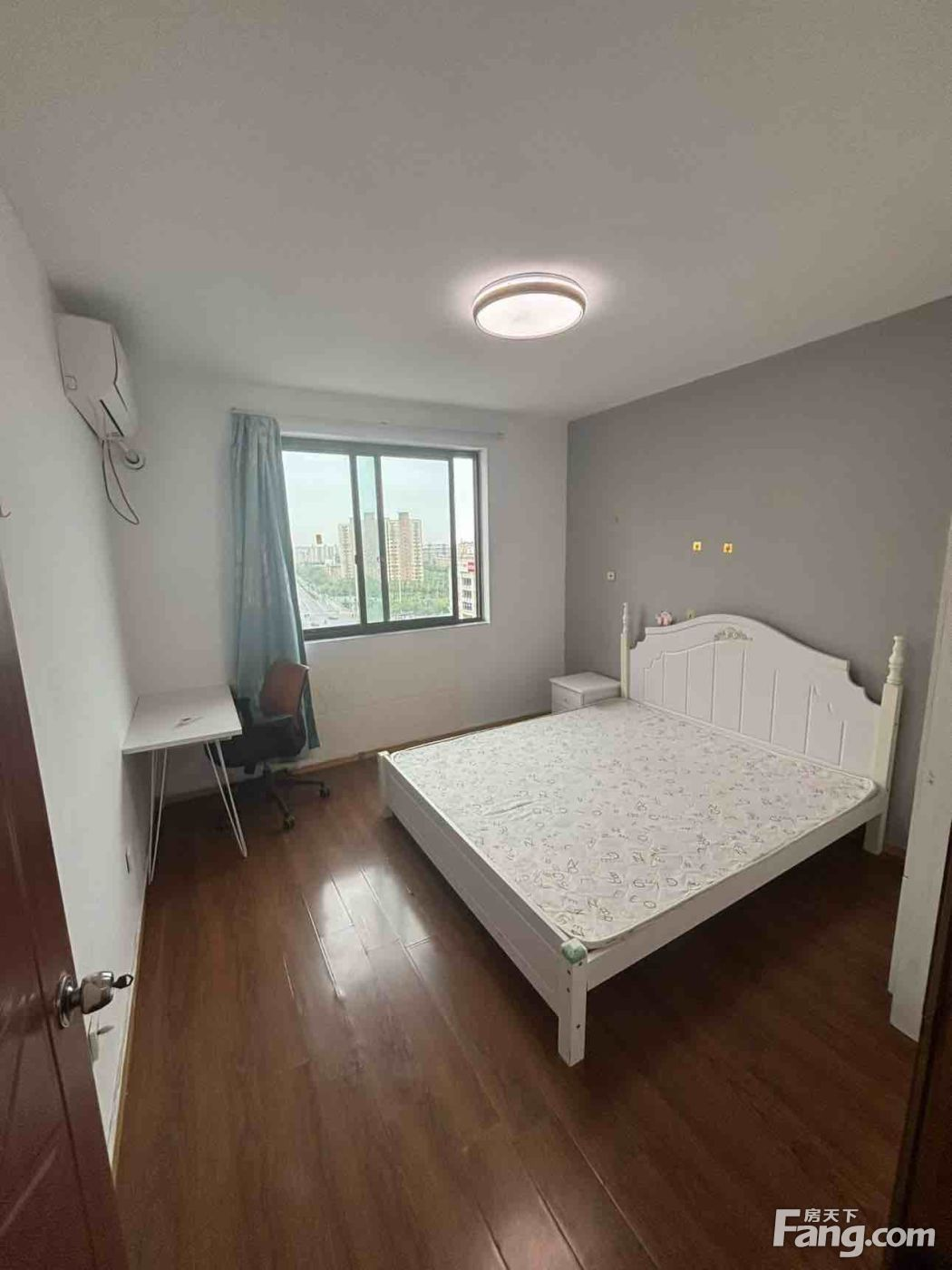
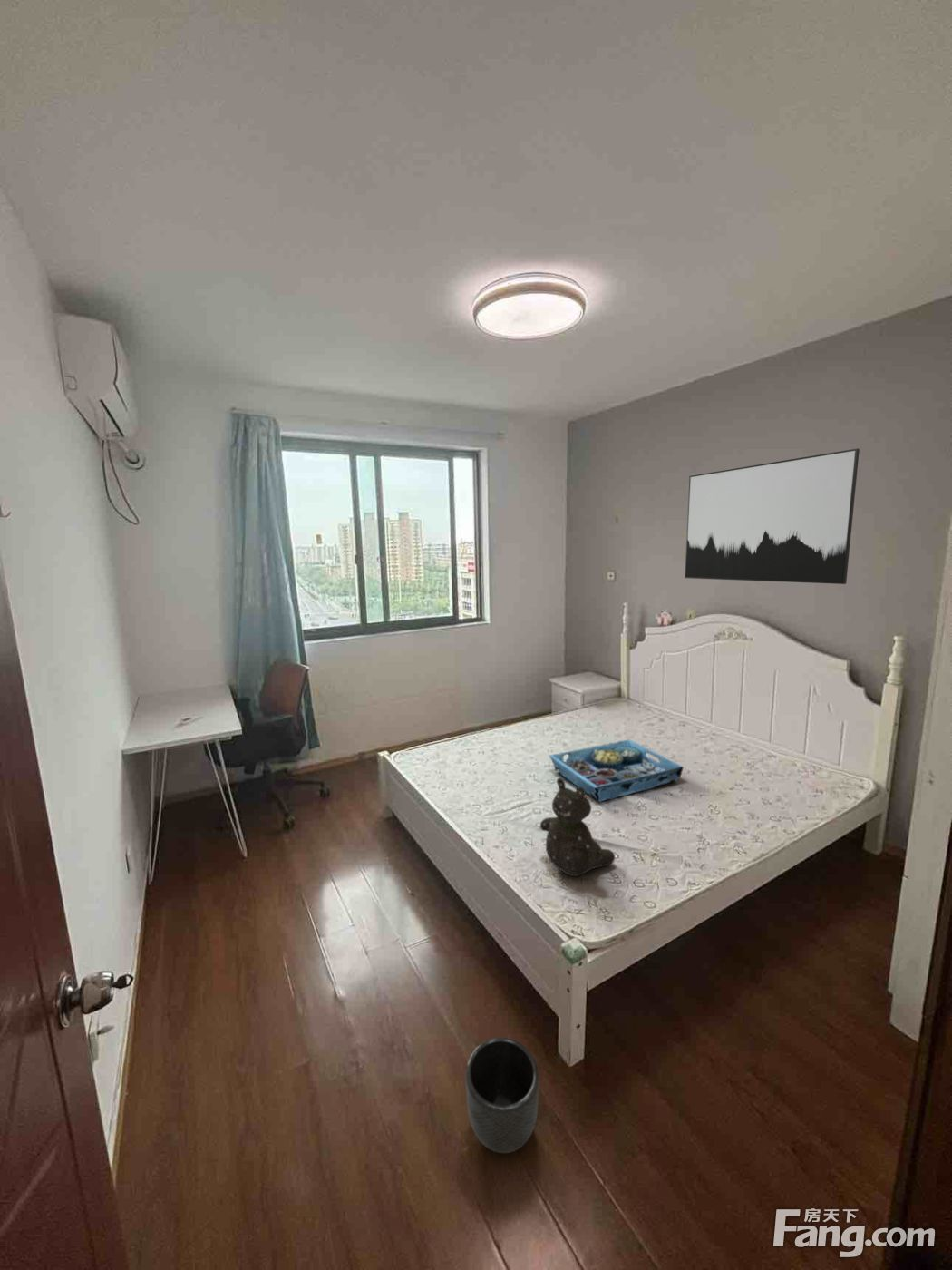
+ teddy bear [539,777,616,877]
+ planter [464,1037,539,1154]
+ wall art [684,447,860,585]
+ serving tray [548,738,685,803]
